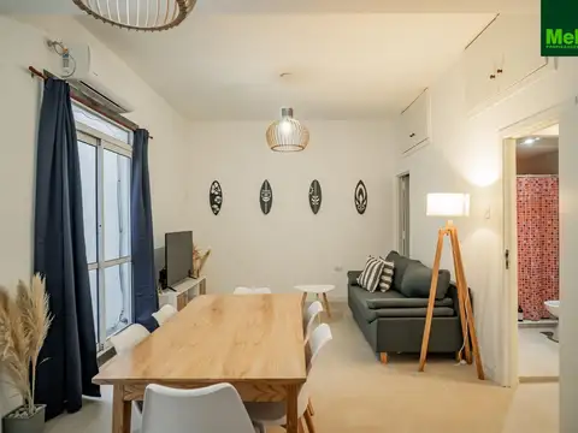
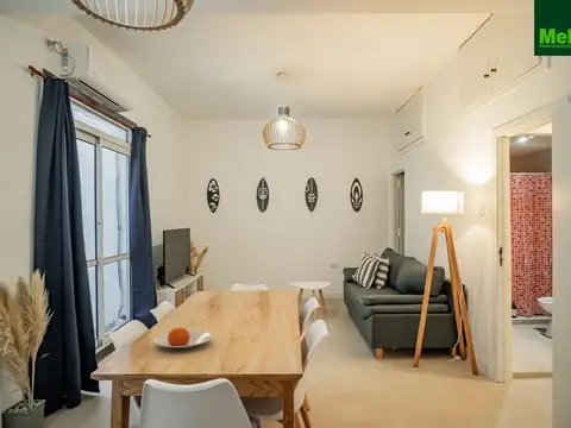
+ plate [153,327,213,350]
